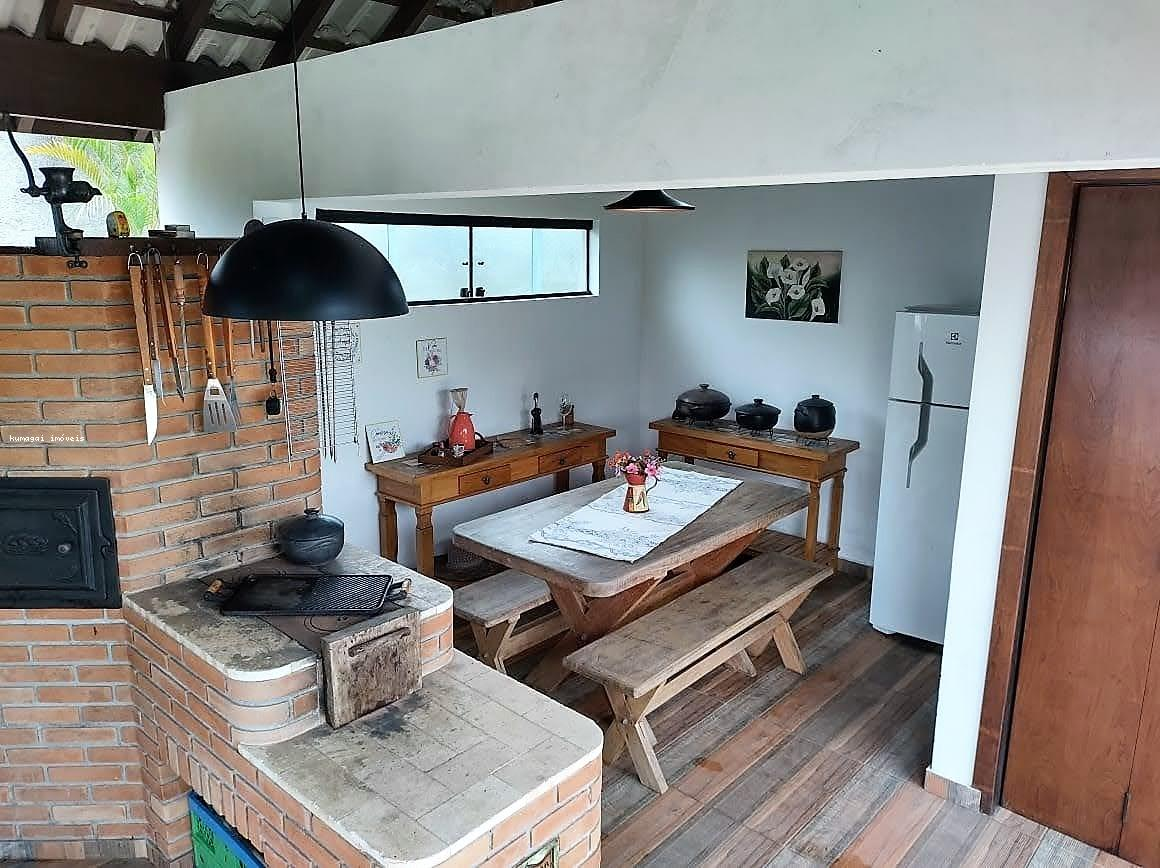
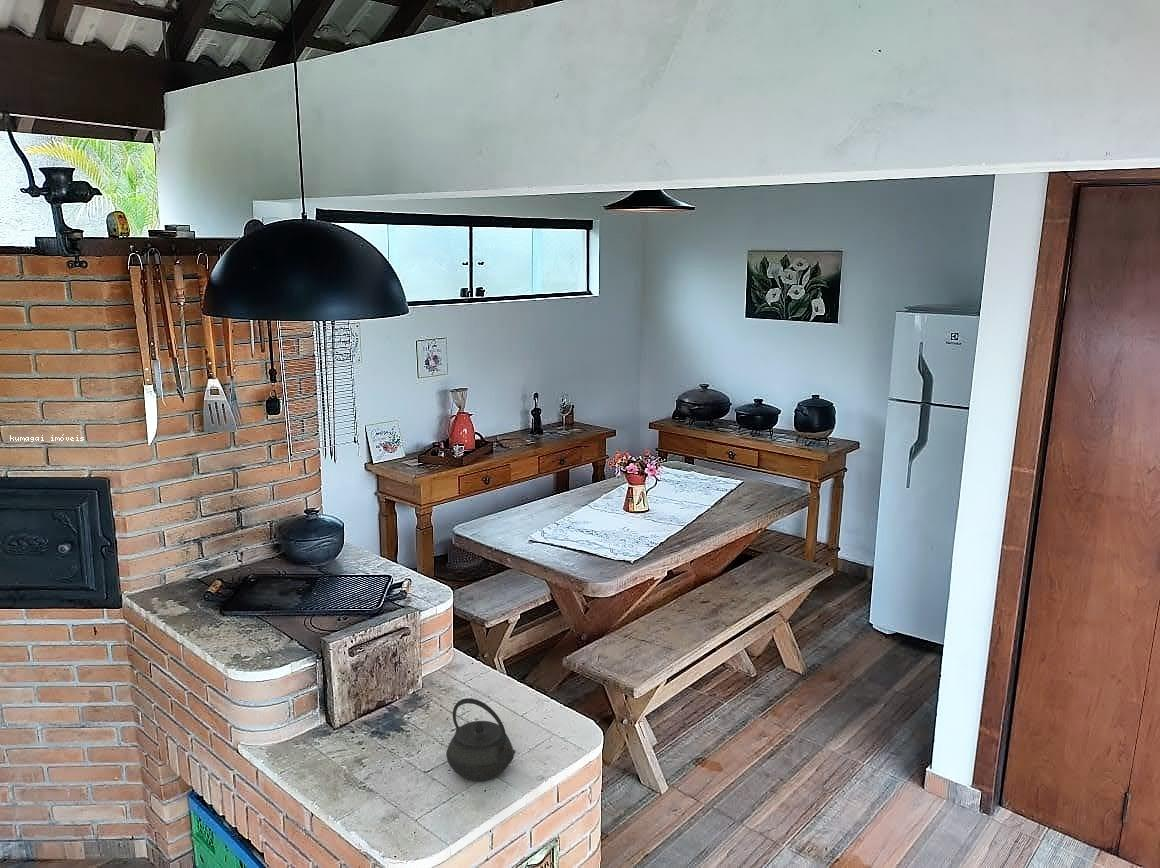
+ kettle [445,697,517,782]
